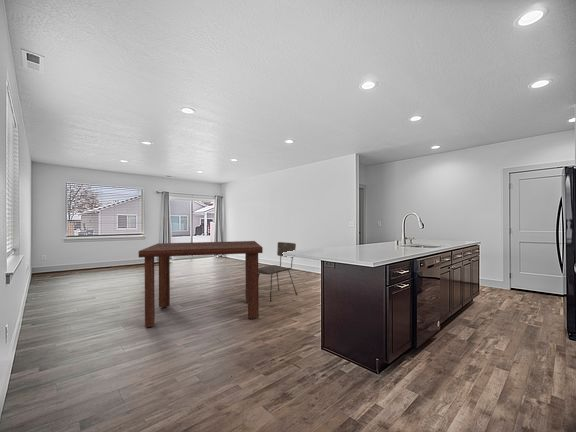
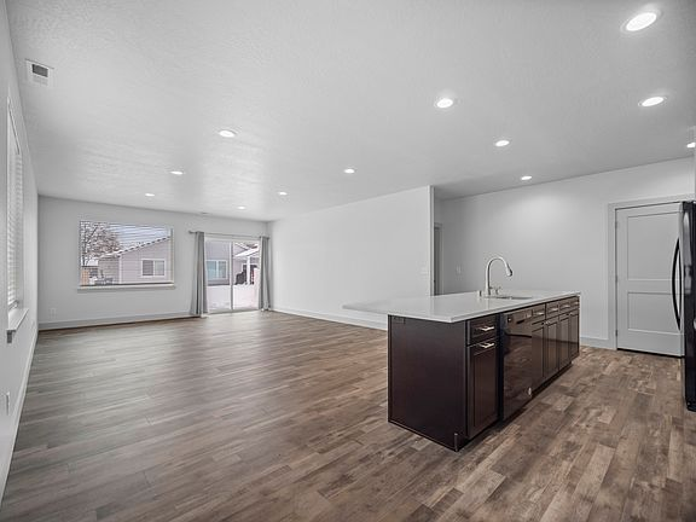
- dining table [138,240,264,328]
- dining chair [258,241,298,303]
